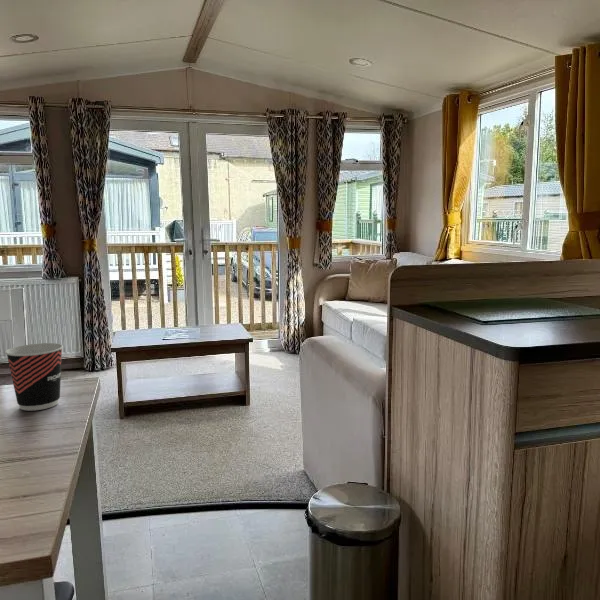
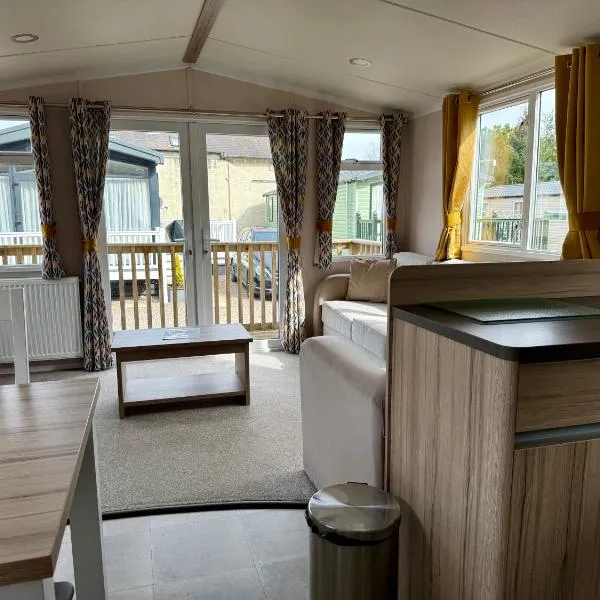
- cup [4,342,64,412]
